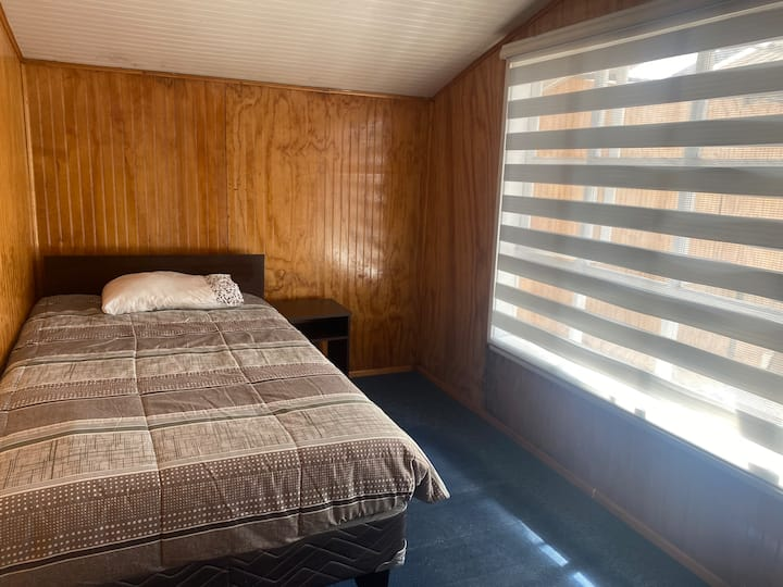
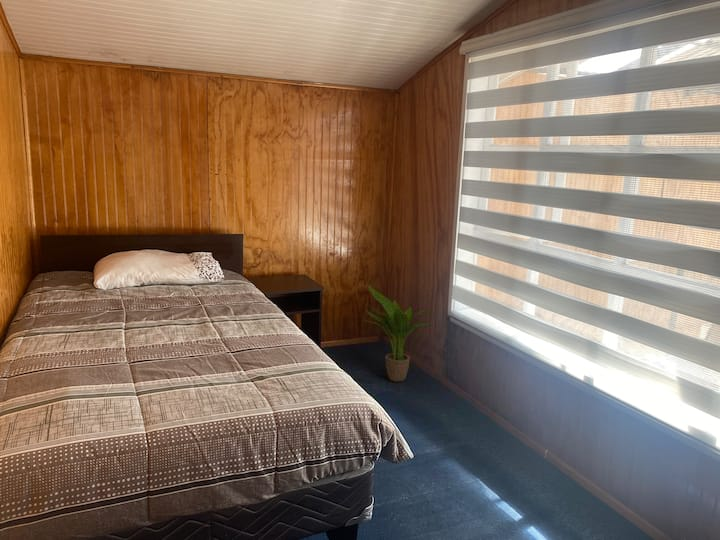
+ potted plant [362,284,434,383]
